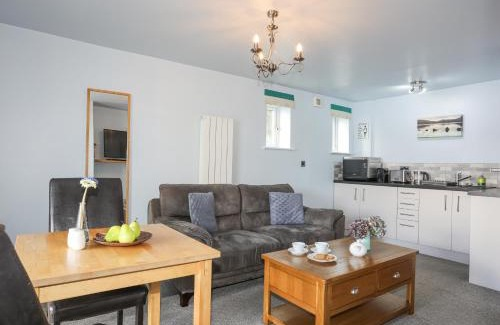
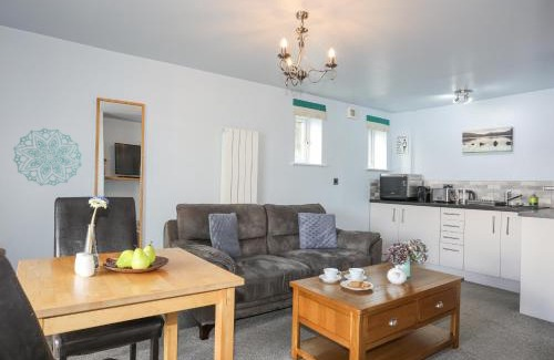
+ wall decoration [12,127,83,187]
